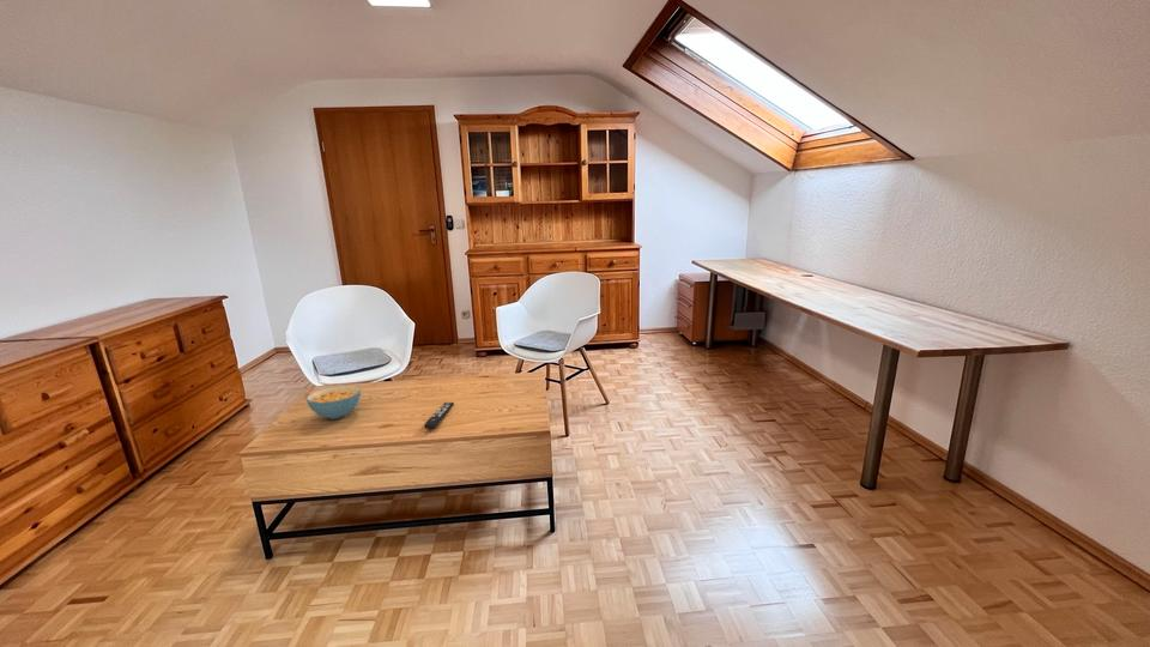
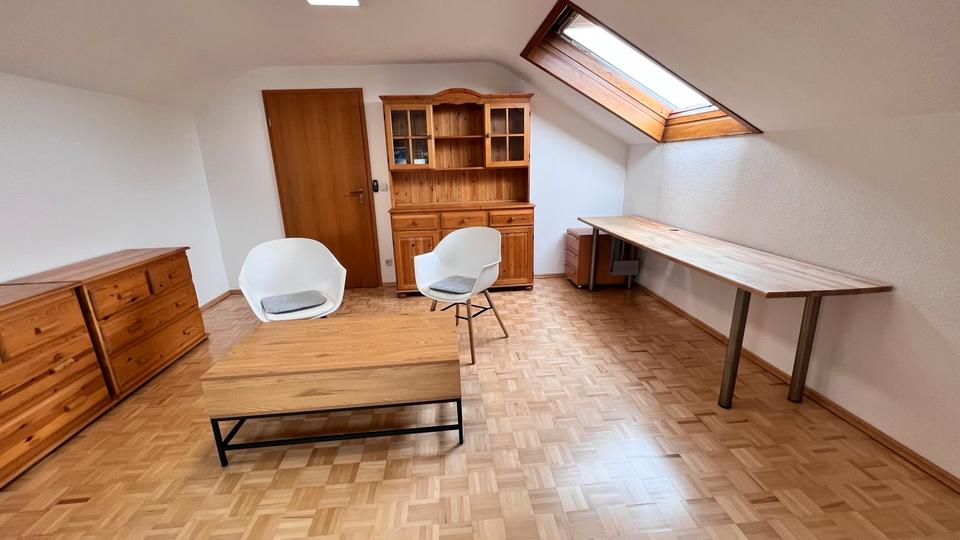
- remote control [423,401,455,430]
- cereal bowl [305,385,362,421]
